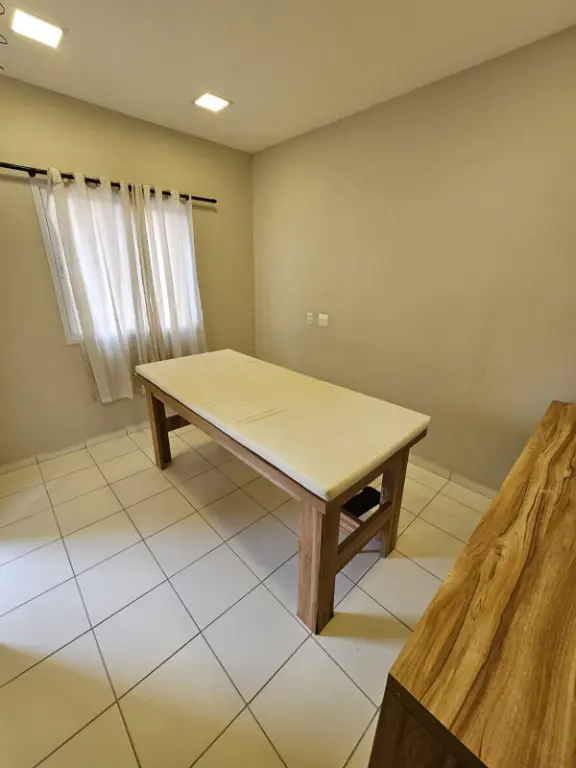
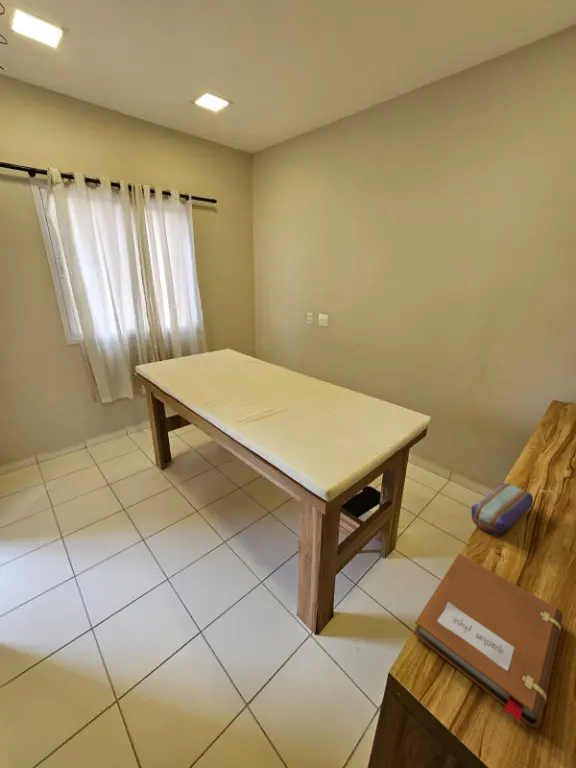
+ notebook [412,552,564,729]
+ pencil case [471,482,534,536]
